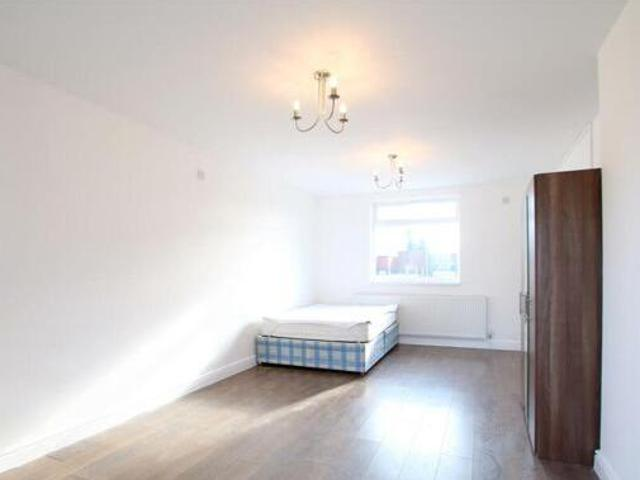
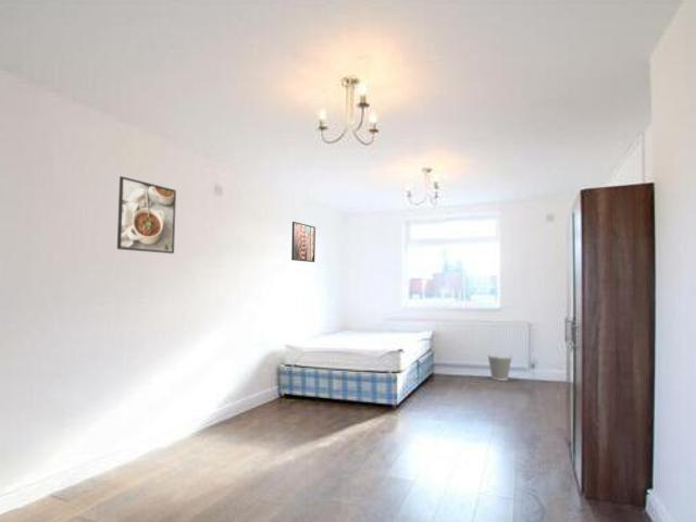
+ wastebasket [486,353,513,382]
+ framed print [116,175,177,254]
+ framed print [290,221,316,263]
